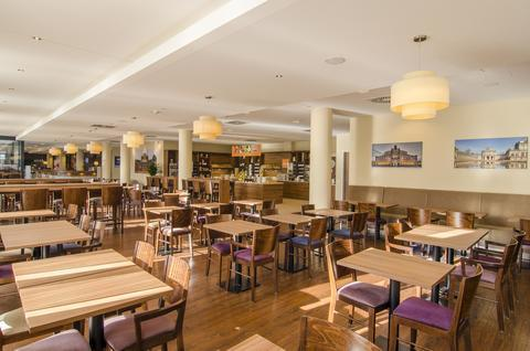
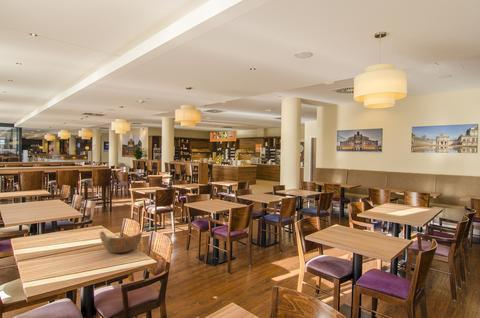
+ bowl [99,230,143,254]
